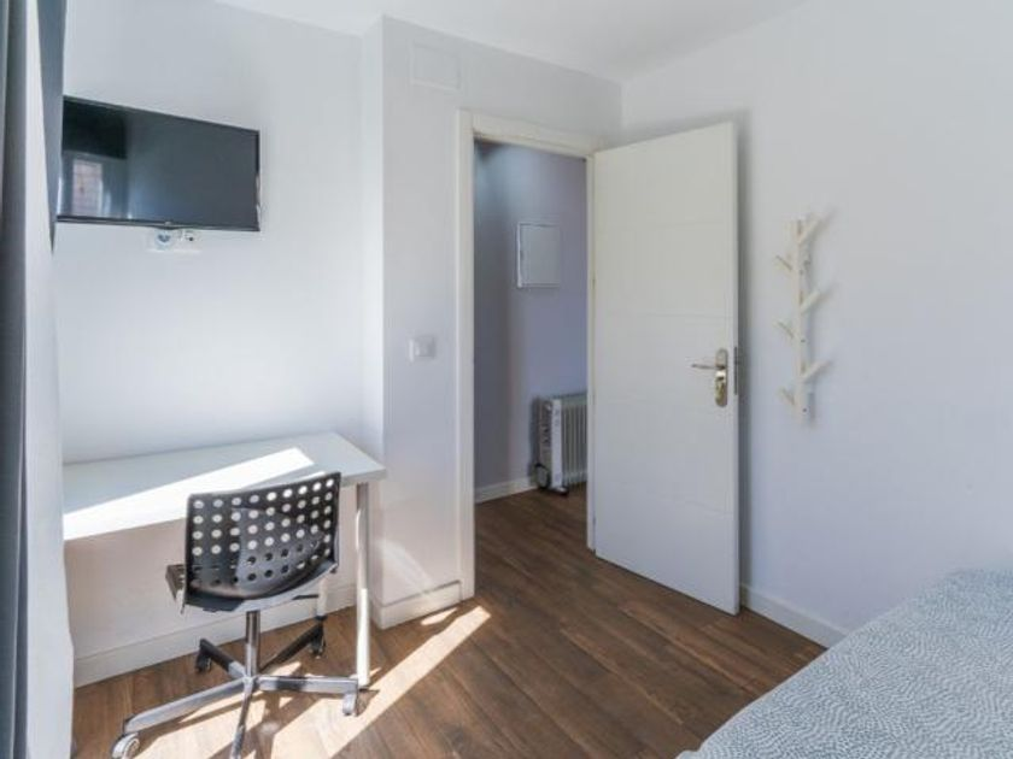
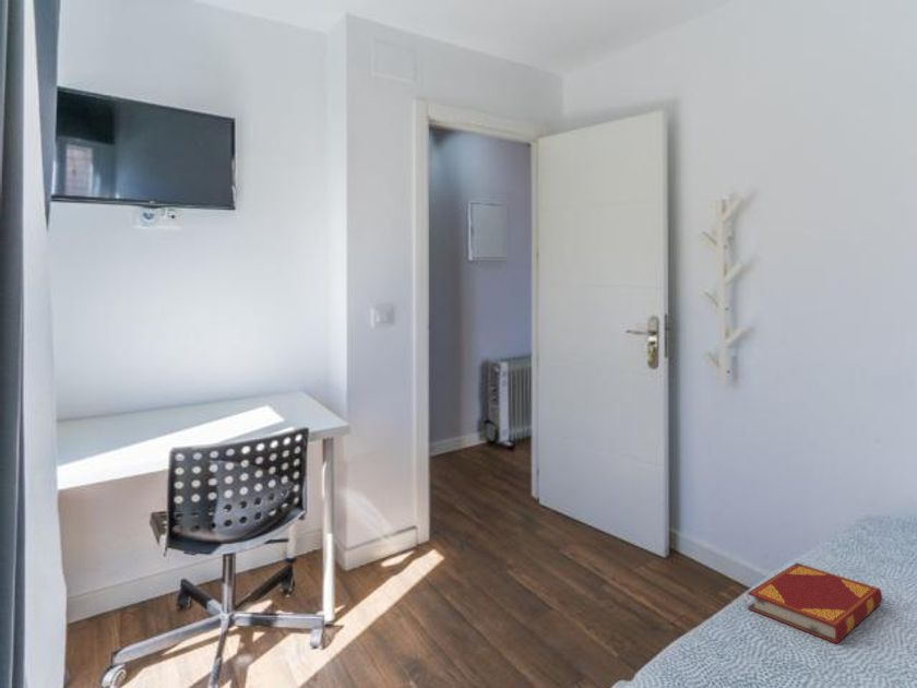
+ hardback book [747,562,883,644]
